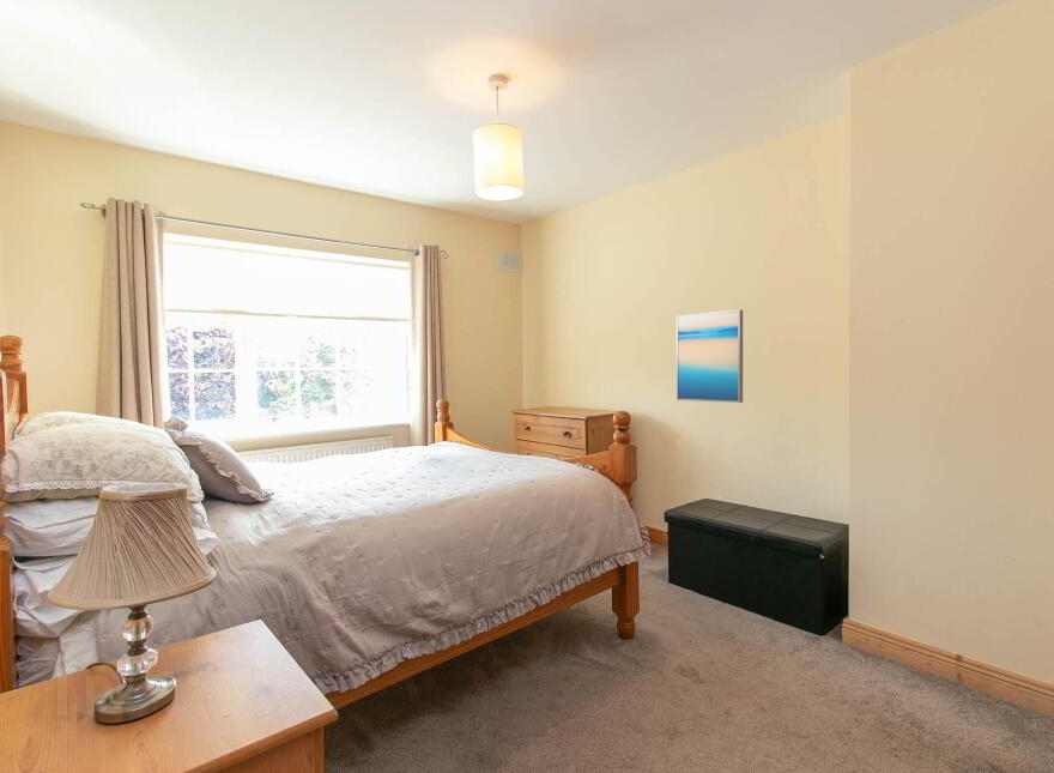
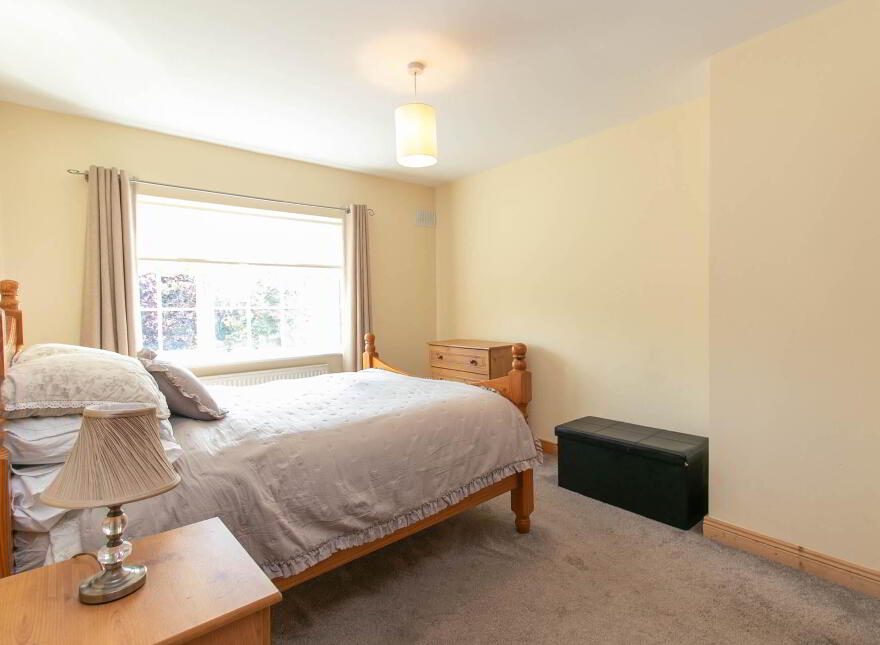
- wall art [676,308,744,404]
